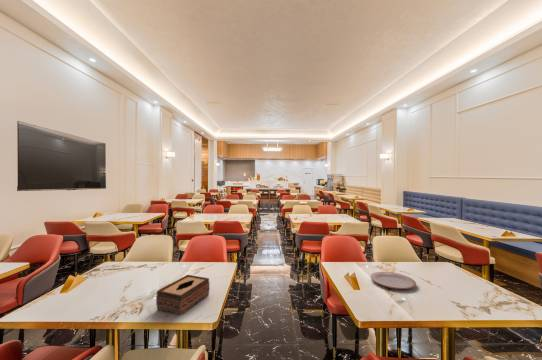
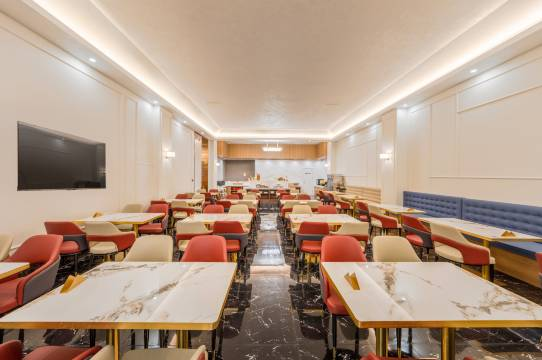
- plate [370,271,417,290]
- tissue box [155,274,210,316]
